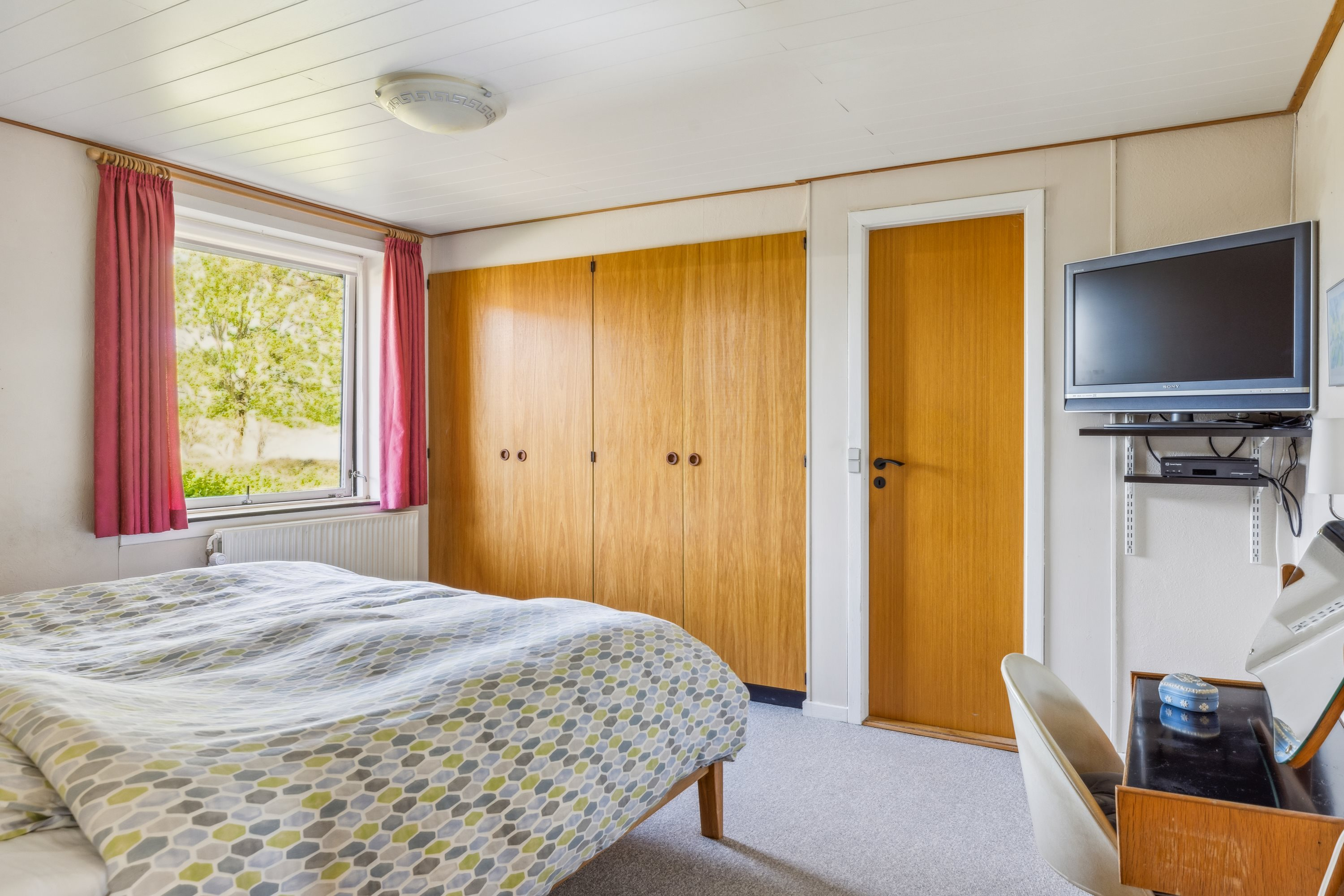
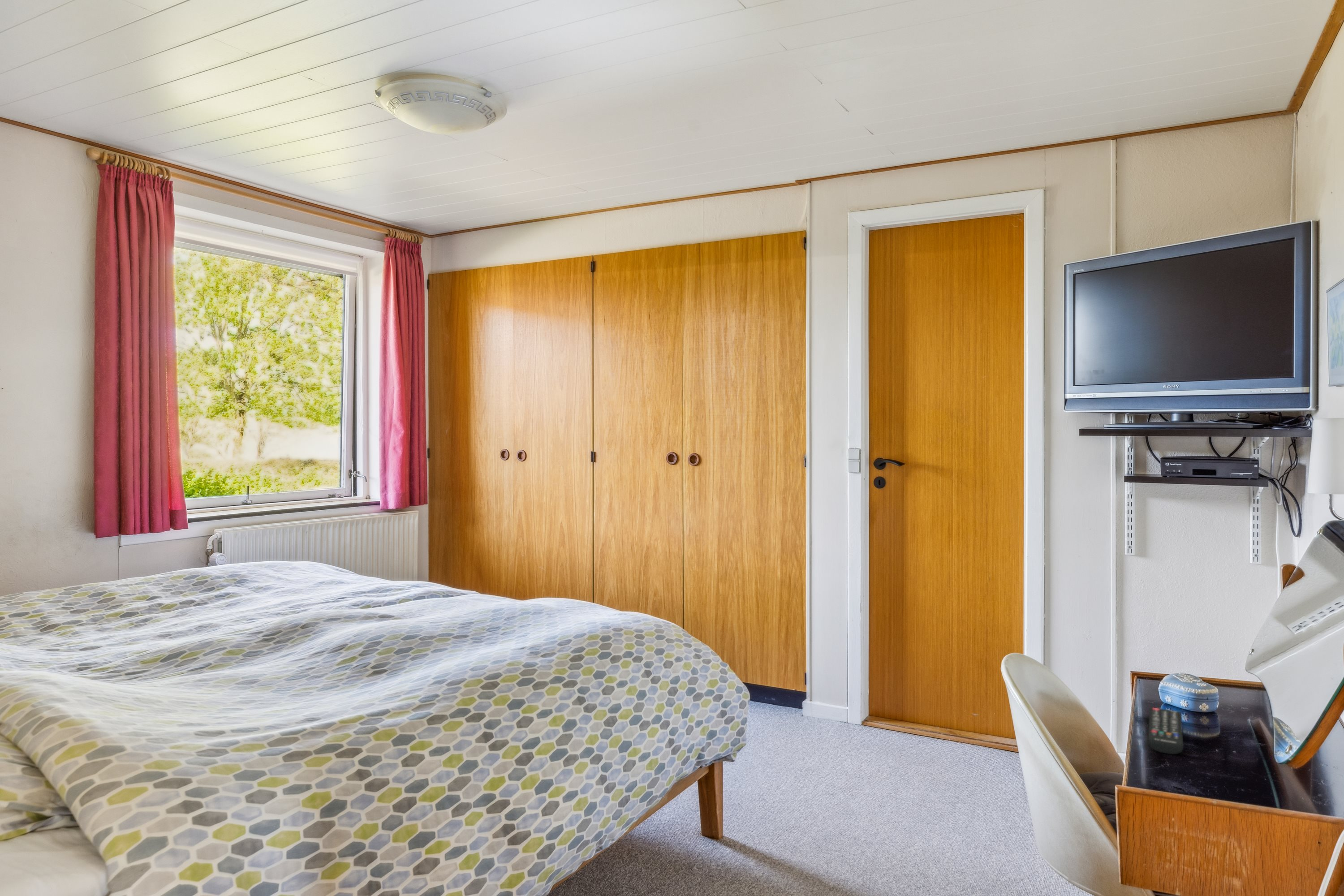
+ remote control [1147,707,1184,755]
